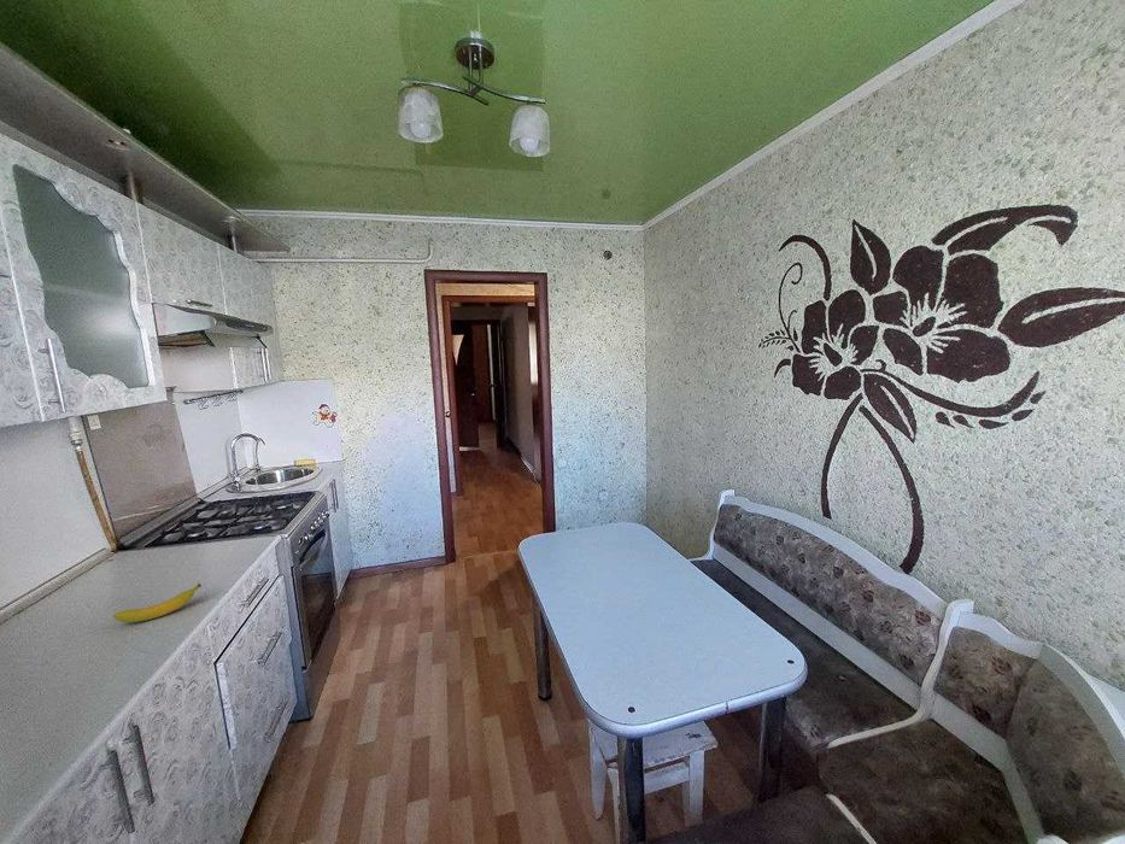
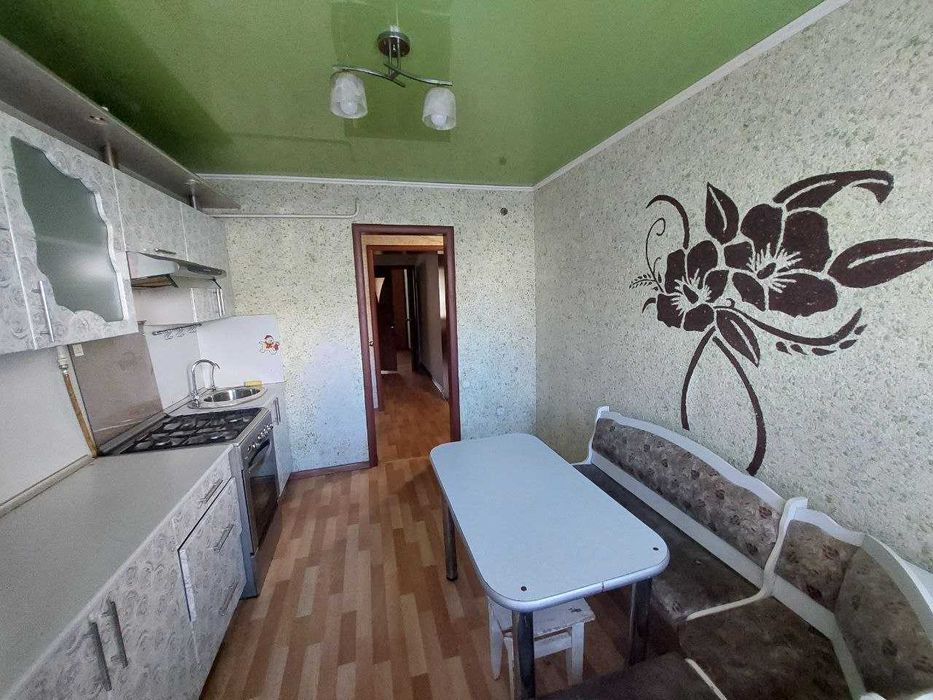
- banana [112,582,203,623]
